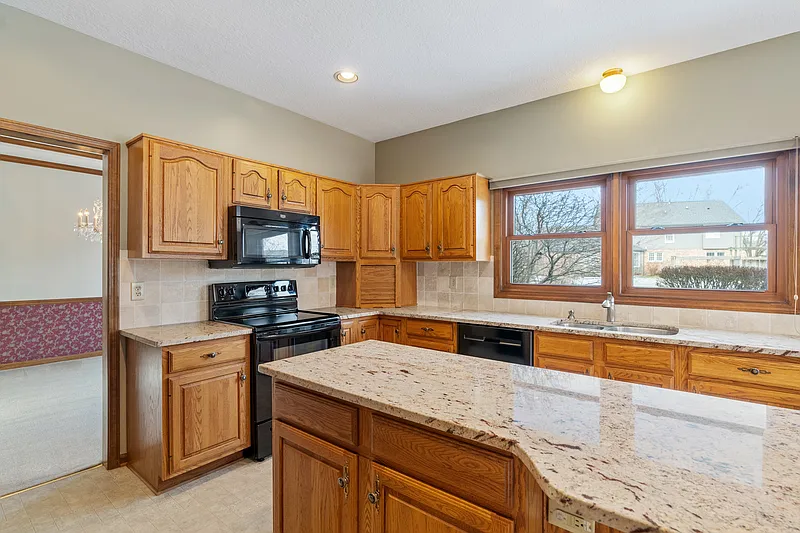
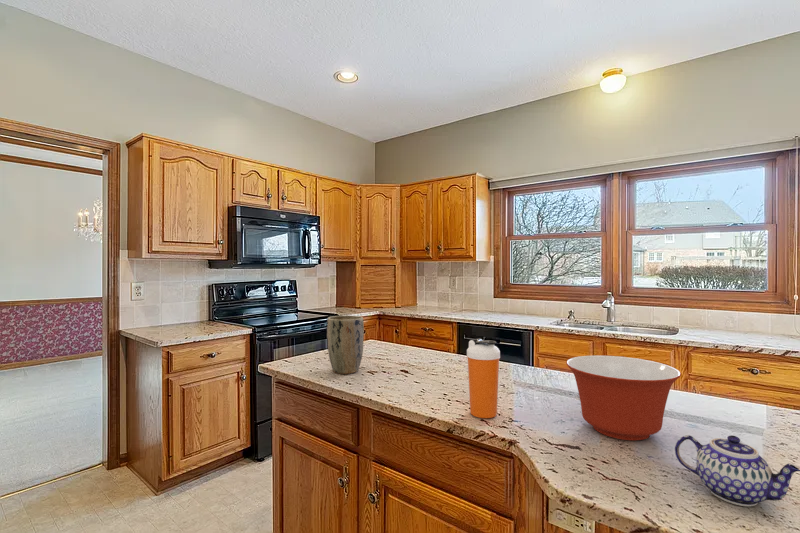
+ teapot [674,434,800,507]
+ shaker bottle [466,337,501,419]
+ mixing bowl [566,355,682,442]
+ plant pot [326,314,365,375]
